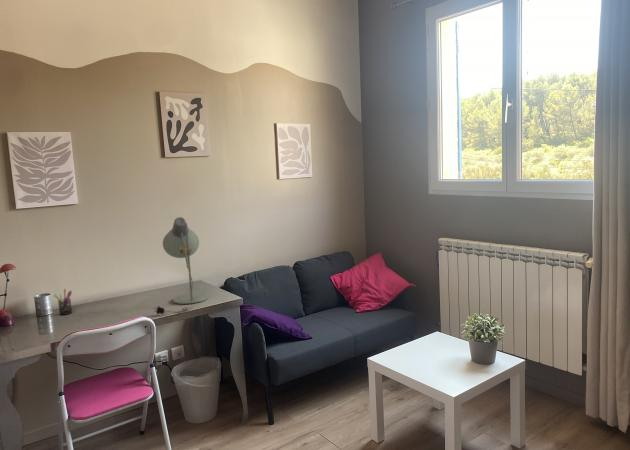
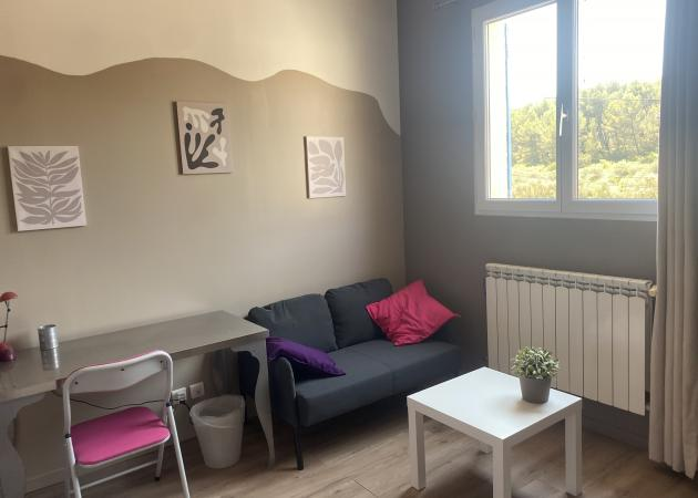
- pen holder [53,288,73,316]
- desk lamp [152,216,209,315]
